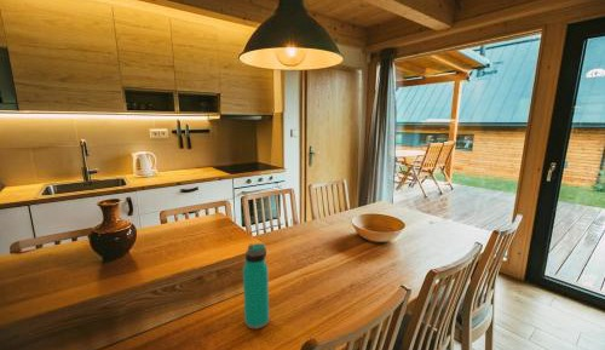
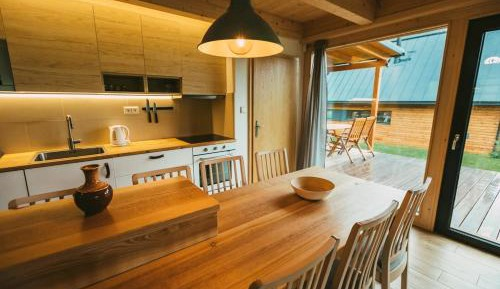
- water bottle [242,242,270,331]
